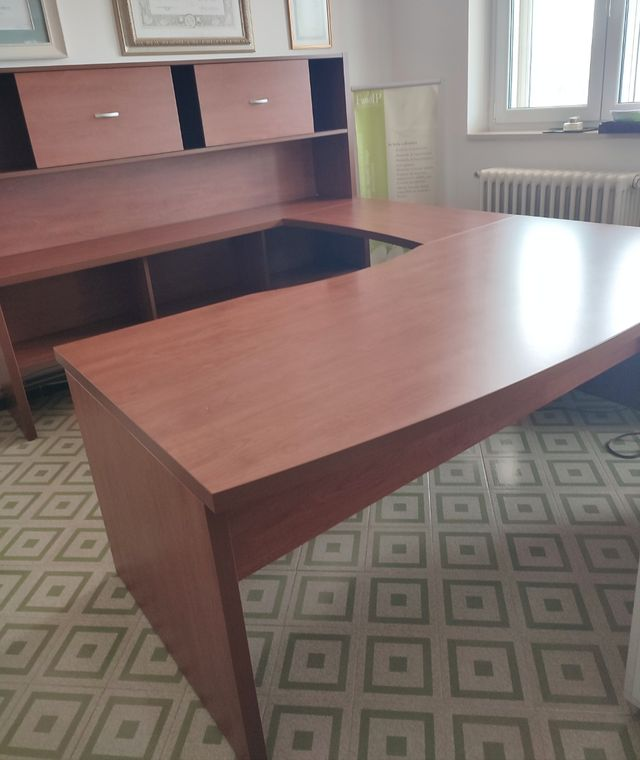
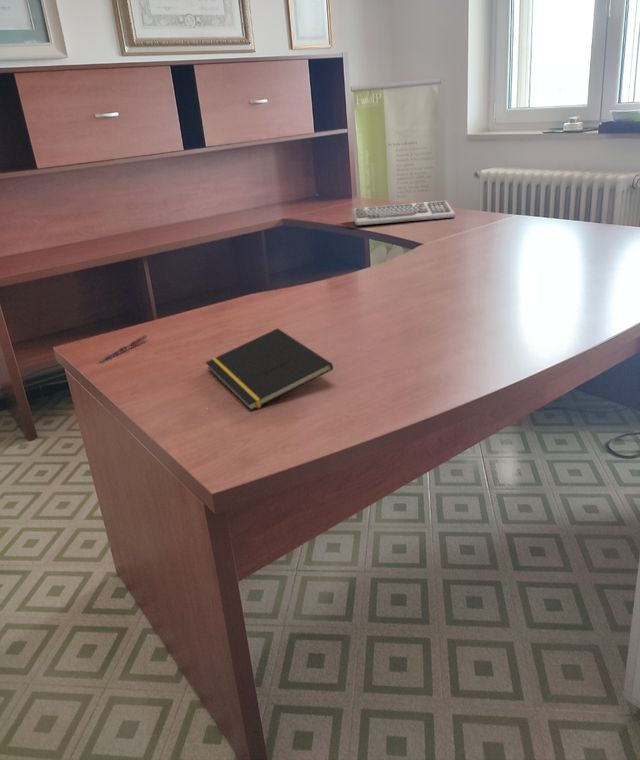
+ notepad [204,327,334,412]
+ keyboard [351,200,456,226]
+ pen [99,334,149,363]
